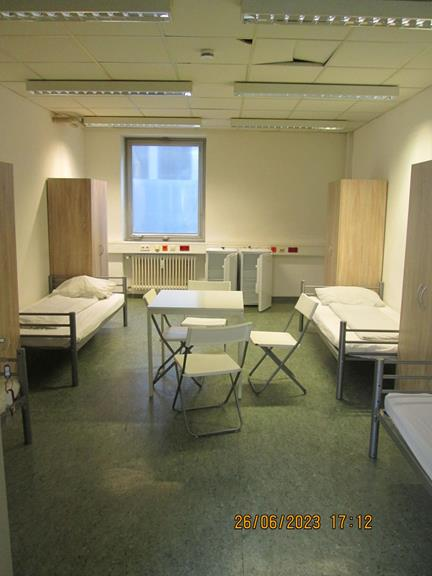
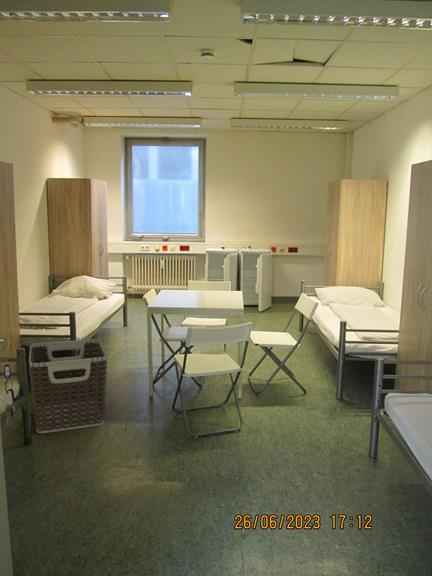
+ clothes hamper [28,338,108,434]
